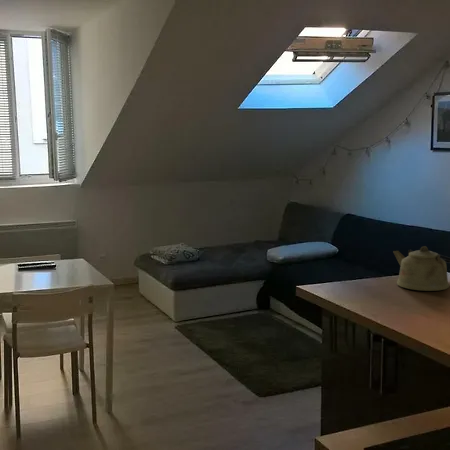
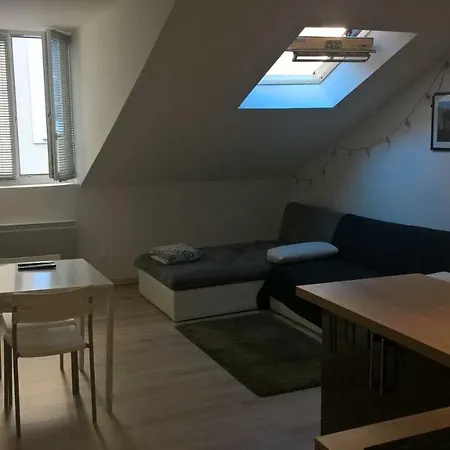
- kettle [392,245,450,292]
